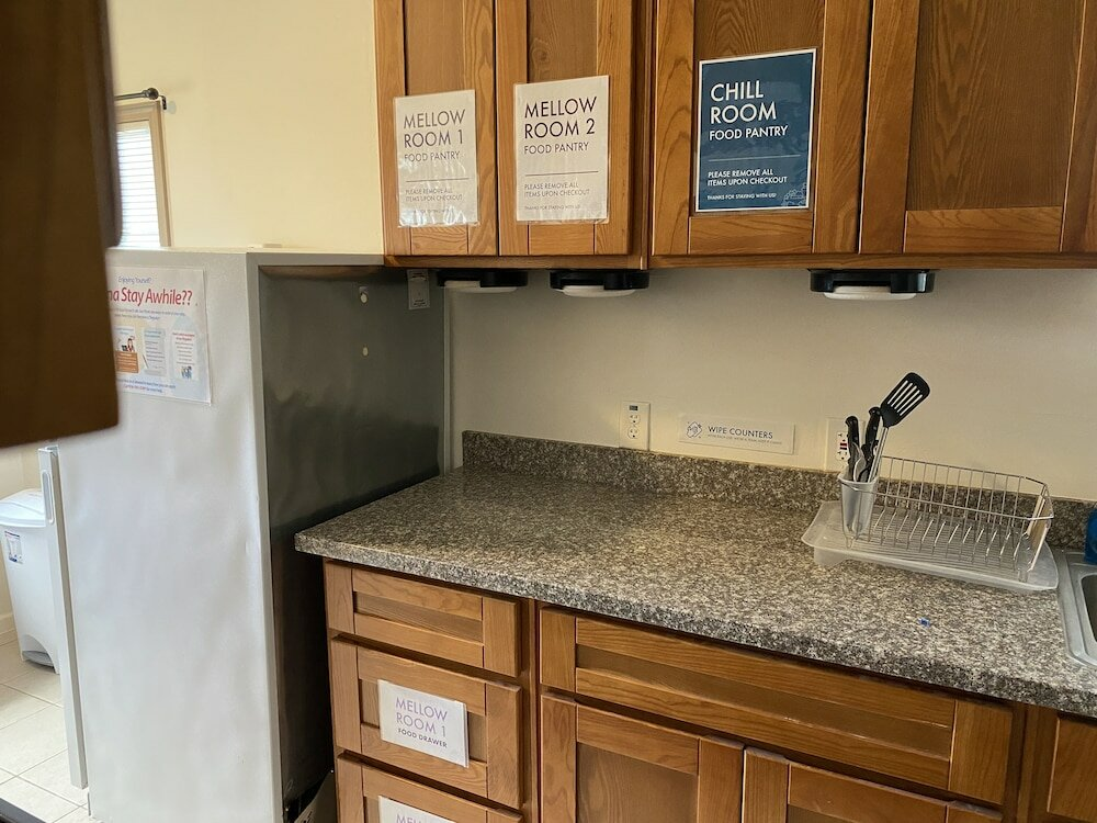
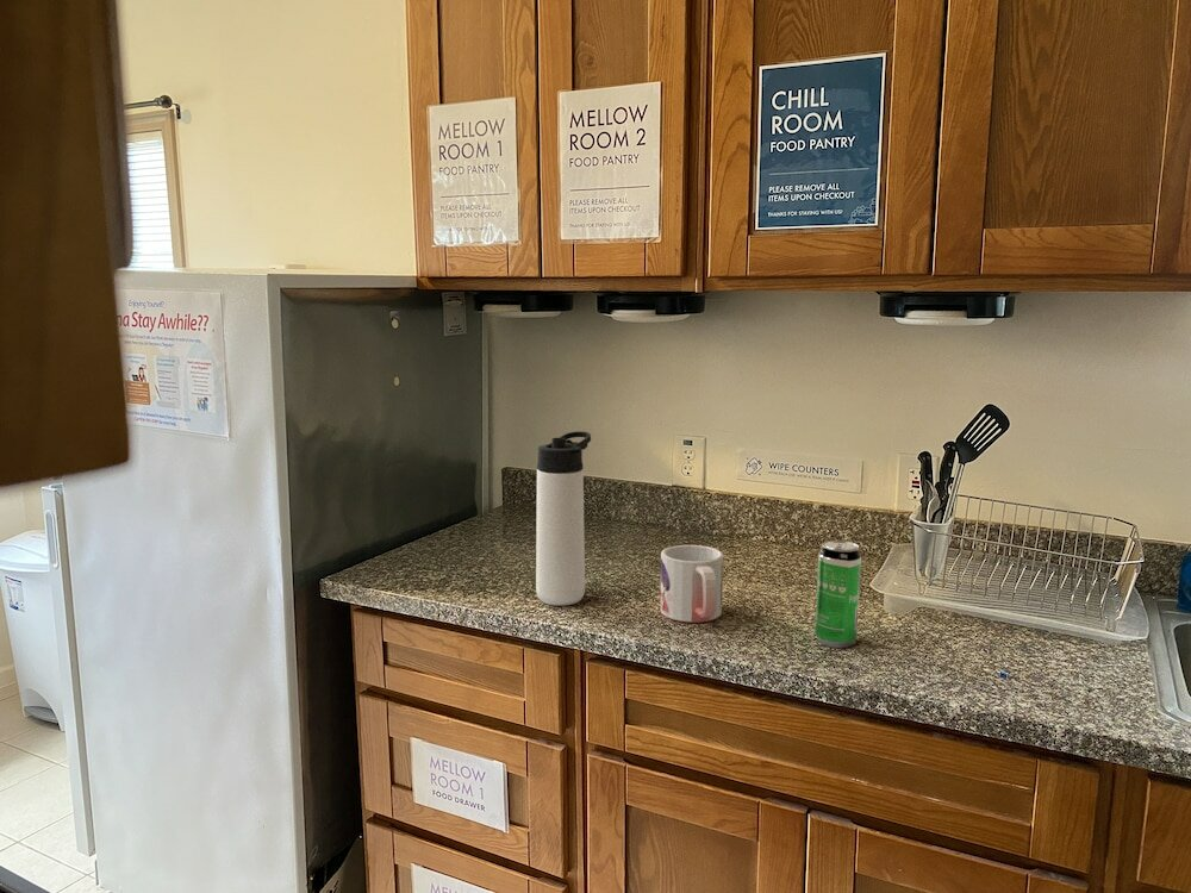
+ beverage can [813,539,862,649]
+ thermos bottle [535,430,592,607]
+ mug [659,544,724,624]
